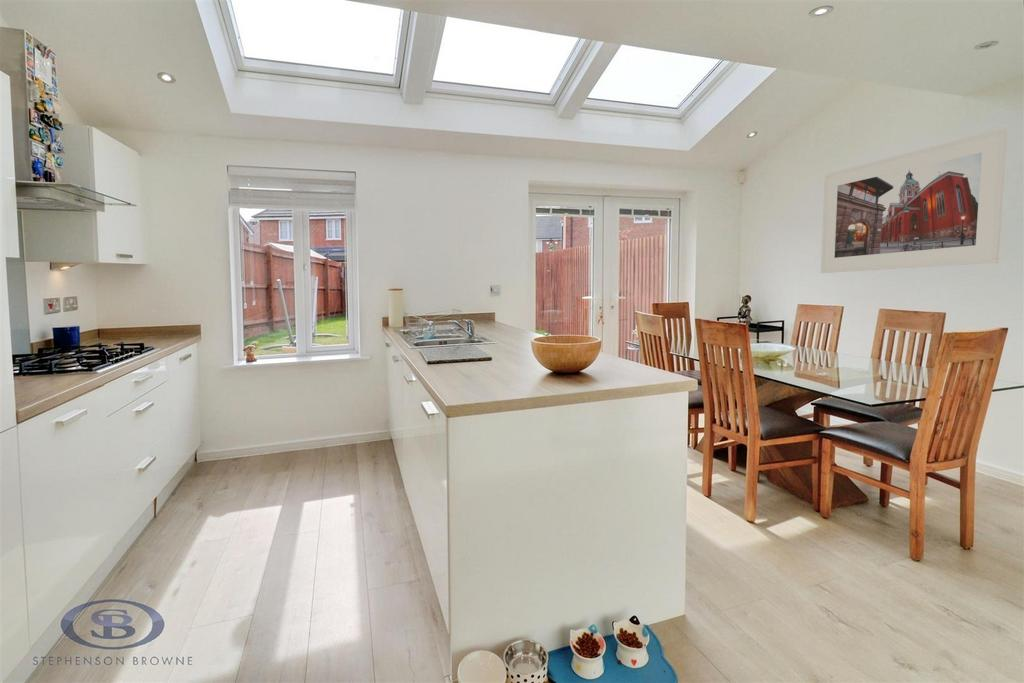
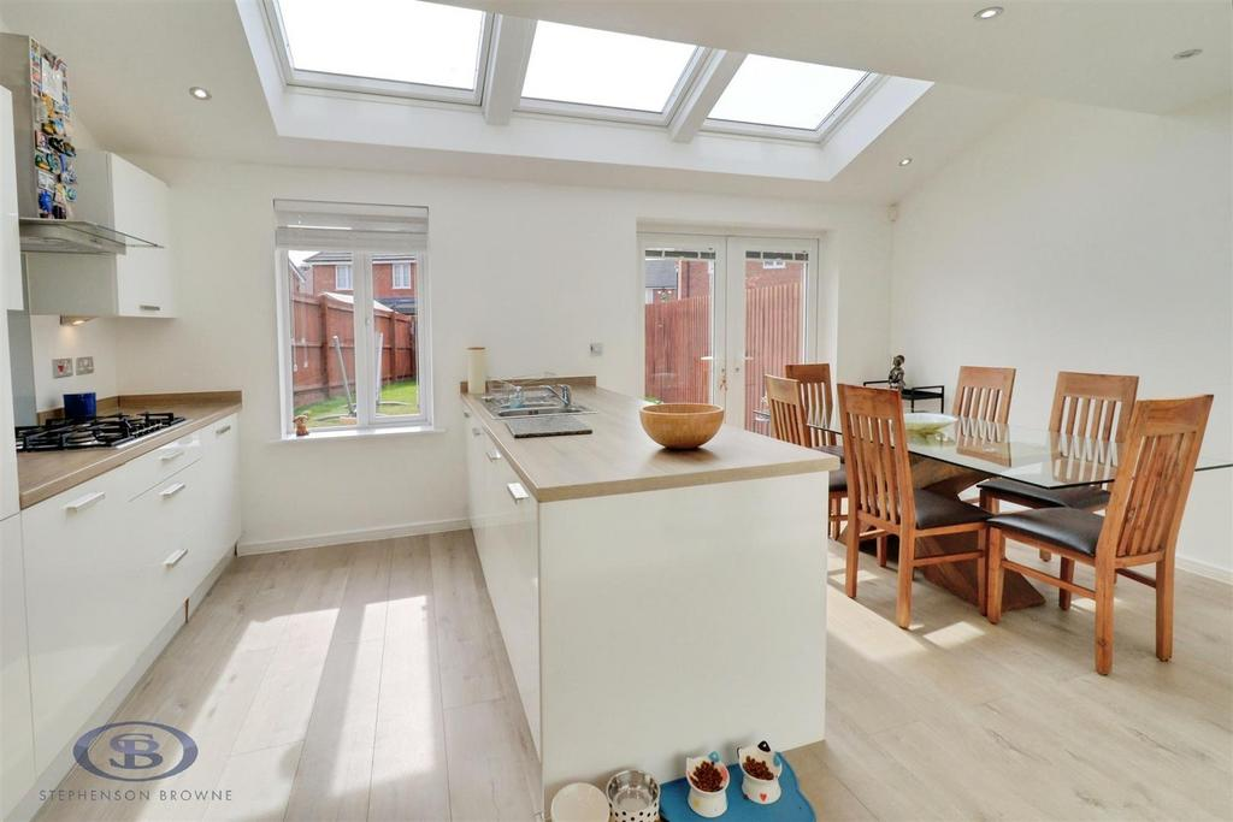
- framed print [820,127,1008,274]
